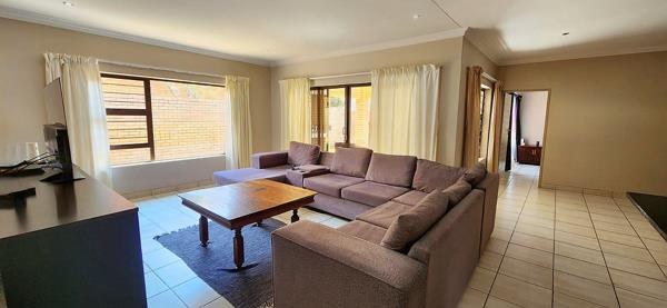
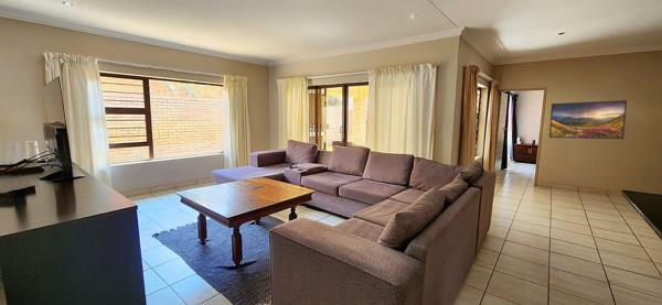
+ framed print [548,99,628,140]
